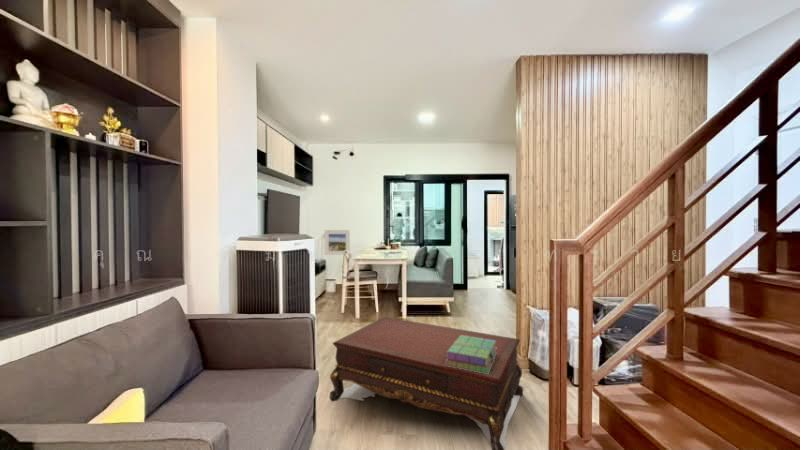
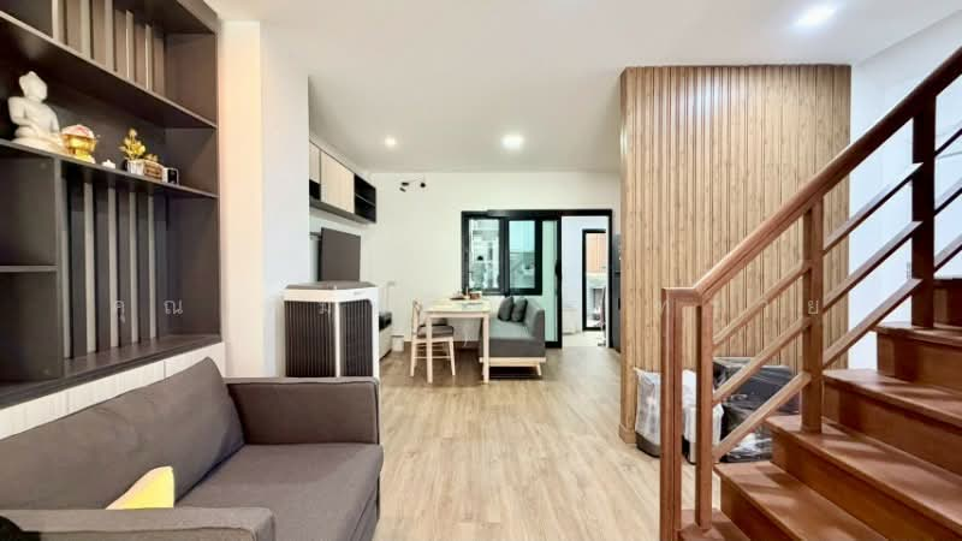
- coffee table [329,316,524,450]
- stack of books [445,335,497,374]
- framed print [323,229,351,256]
